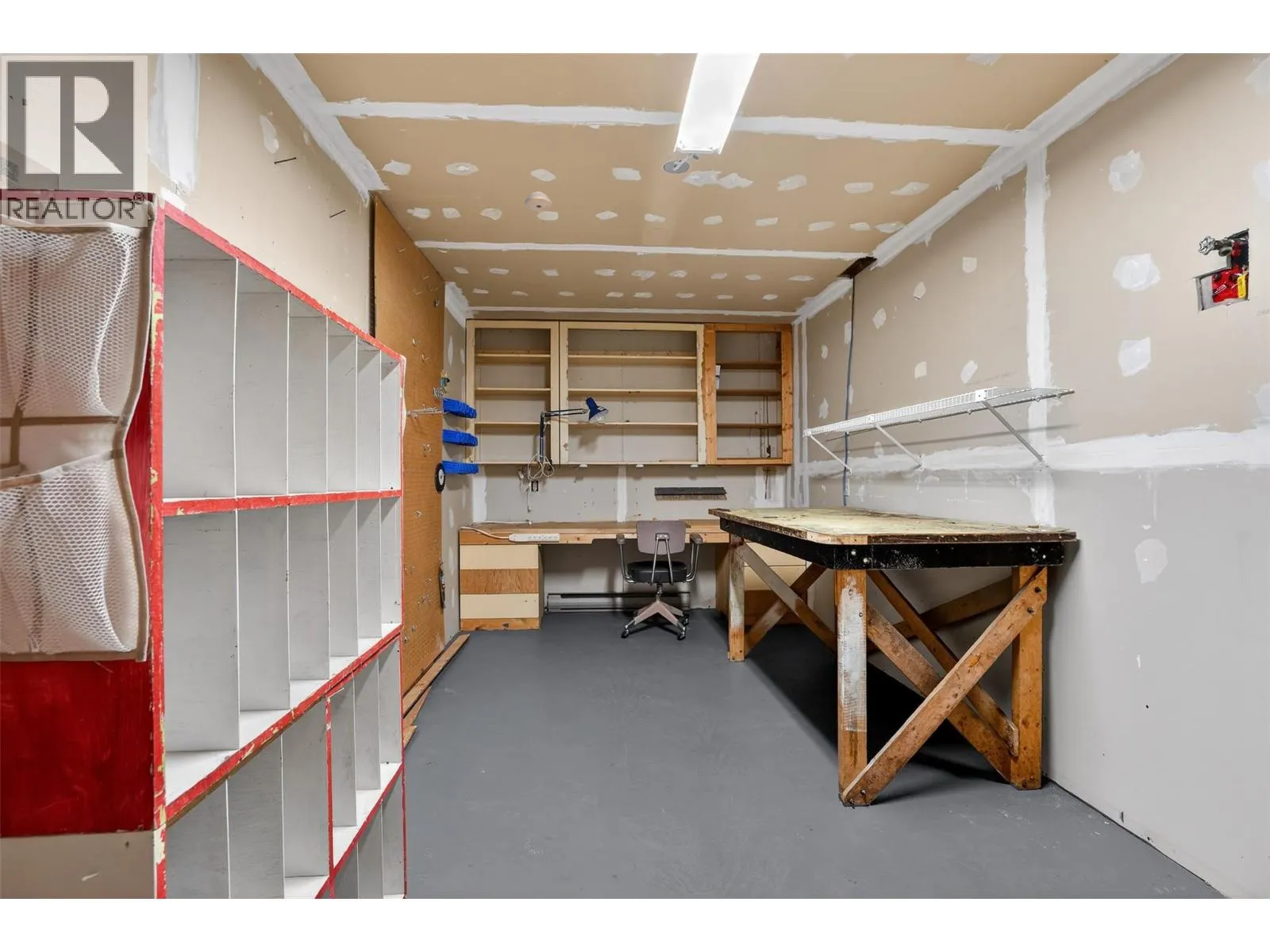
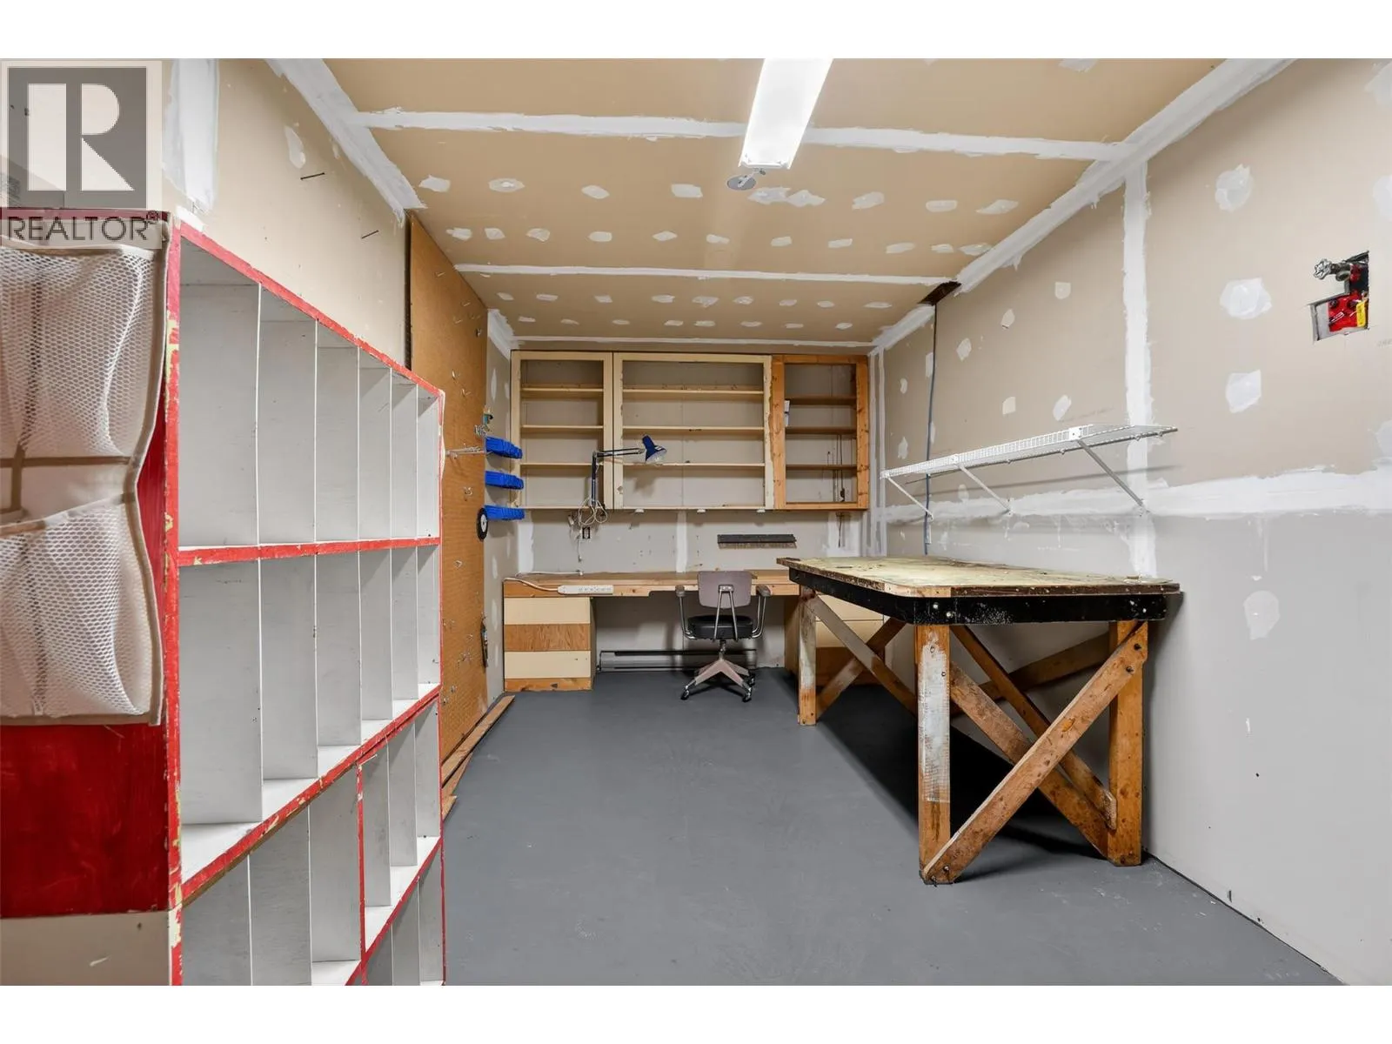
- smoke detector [524,190,553,213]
